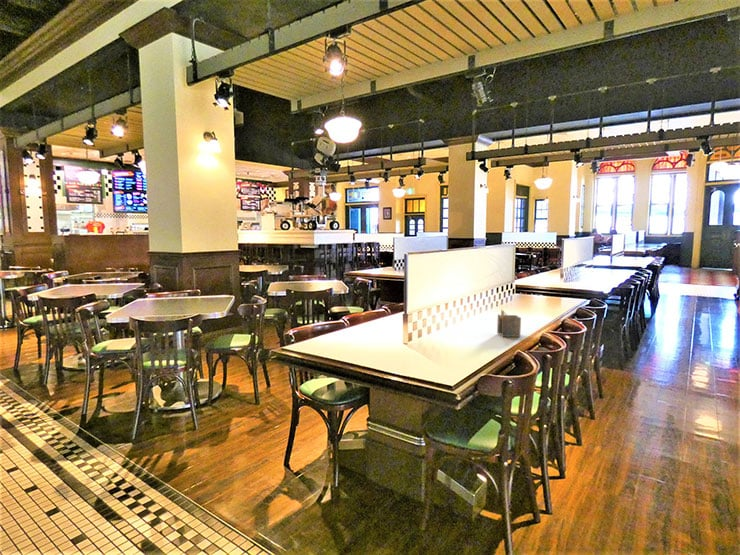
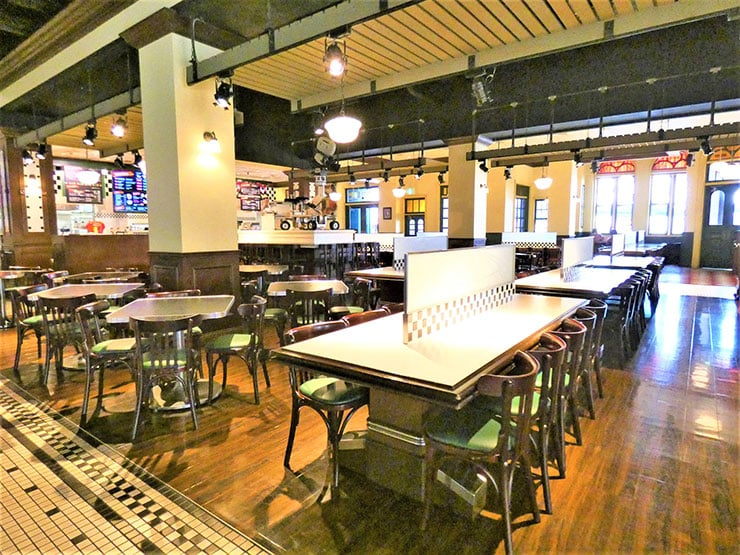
- napkin holder [496,309,522,338]
